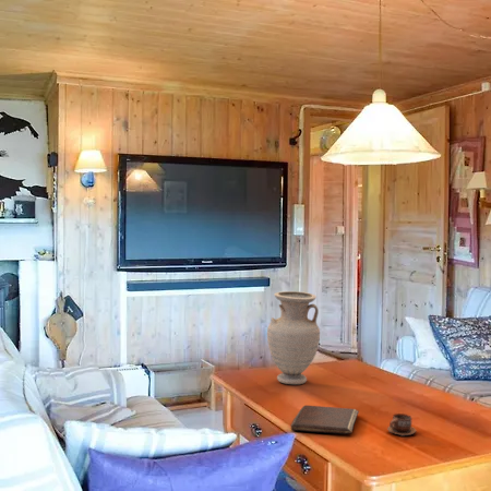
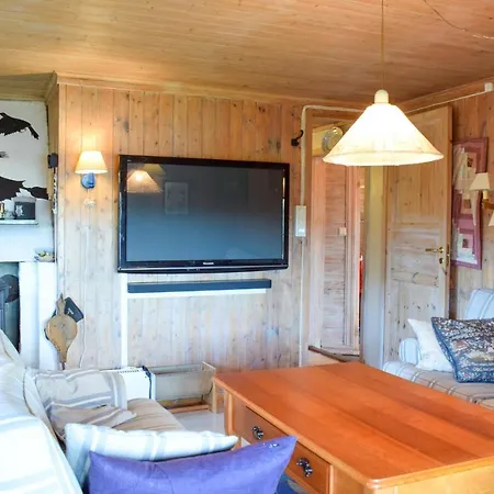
- vase [266,290,321,385]
- cup [386,412,417,438]
- book [290,405,360,435]
